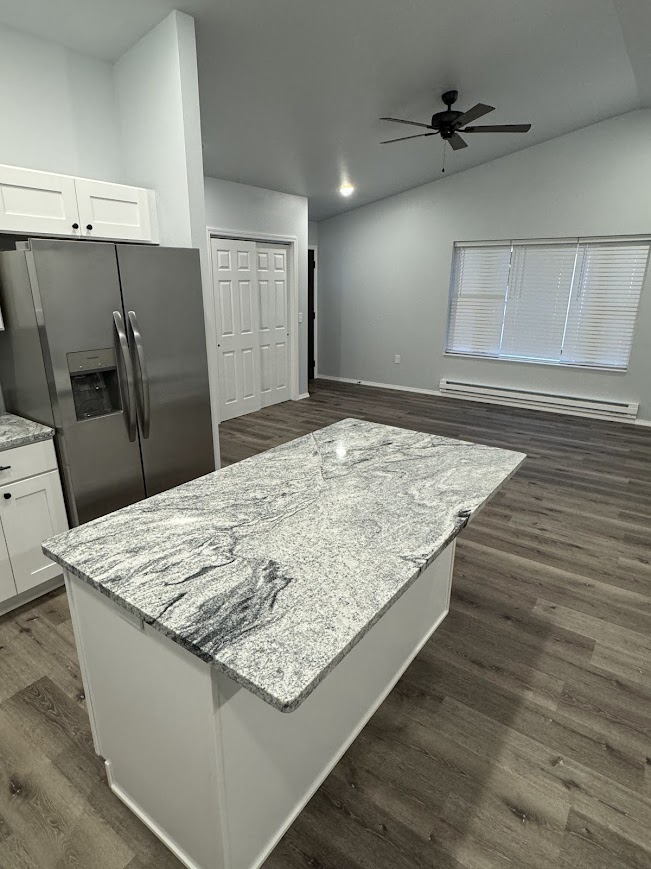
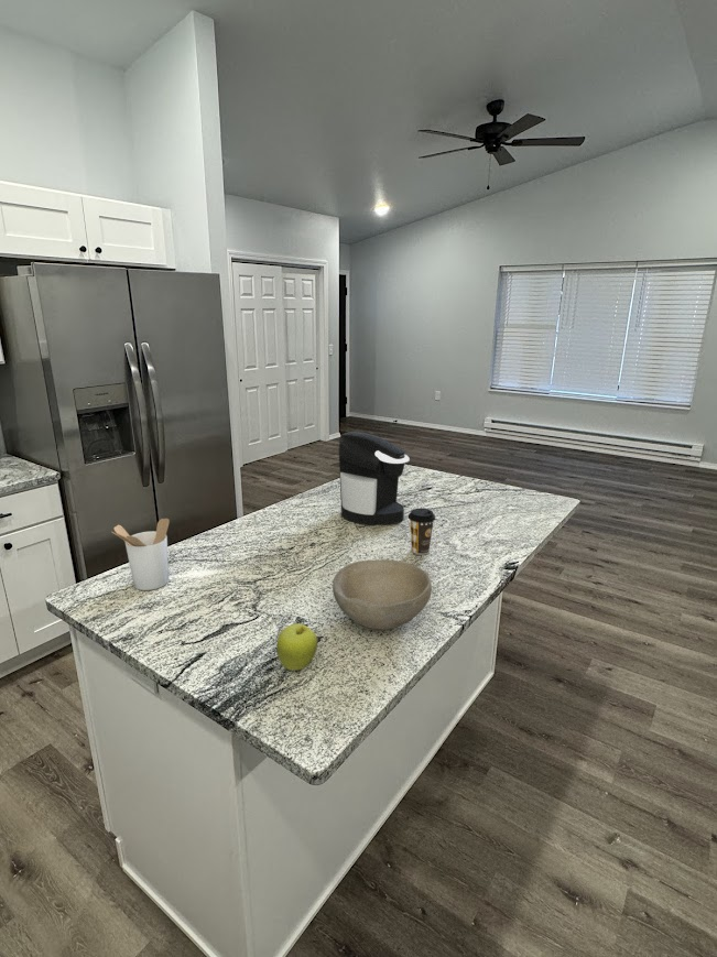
+ utensil holder [111,518,171,591]
+ coffee cup [408,508,436,555]
+ coffee maker [338,431,411,526]
+ fruit [275,623,318,672]
+ bowl [332,558,433,631]
